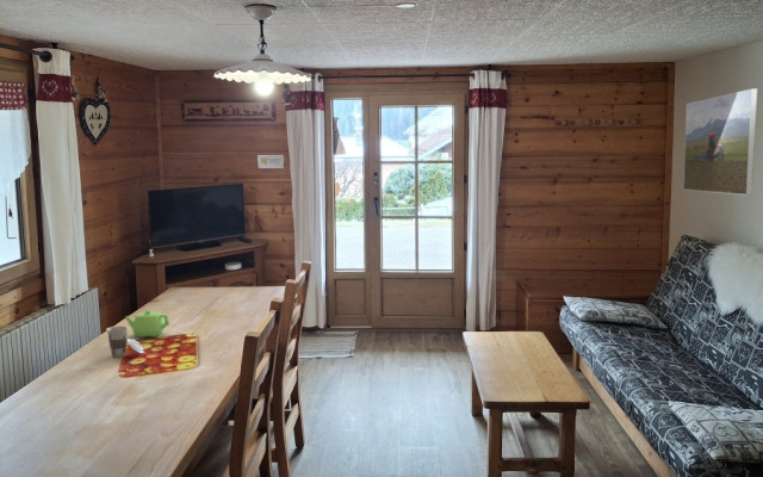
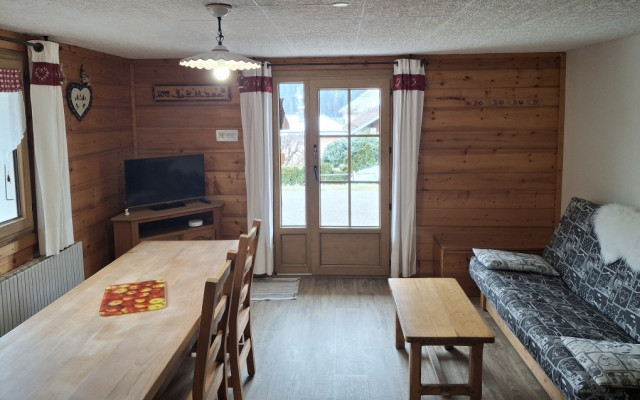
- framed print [682,88,758,197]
- teapot [124,309,172,339]
- cup [105,324,144,358]
